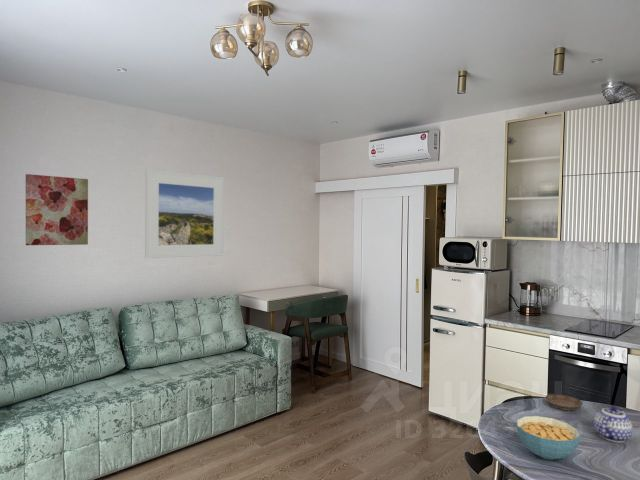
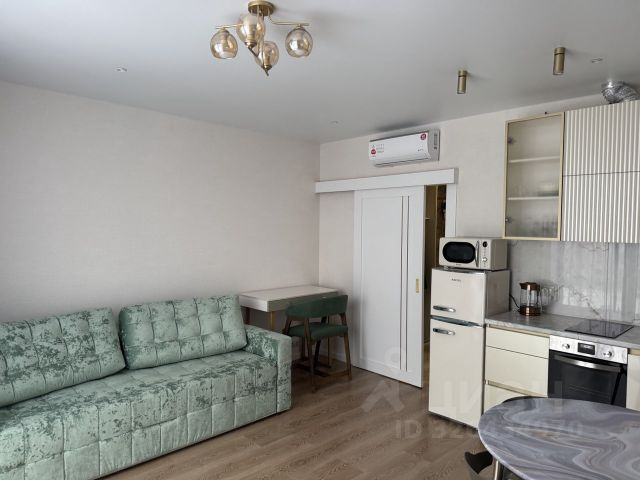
- wall art [25,173,89,246]
- saucer [544,393,584,412]
- cereal bowl [516,415,581,461]
- teapot [593,405,633,444]
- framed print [144,168,225,259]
